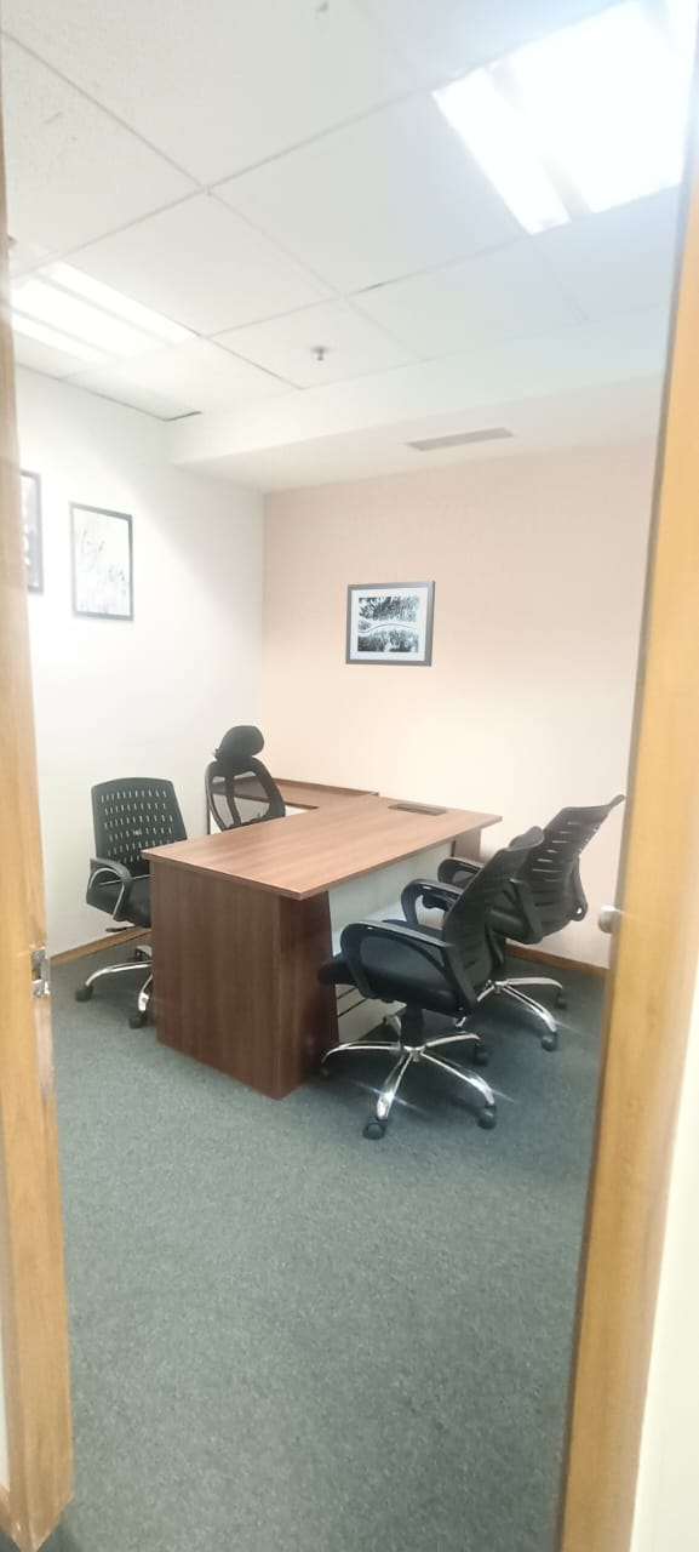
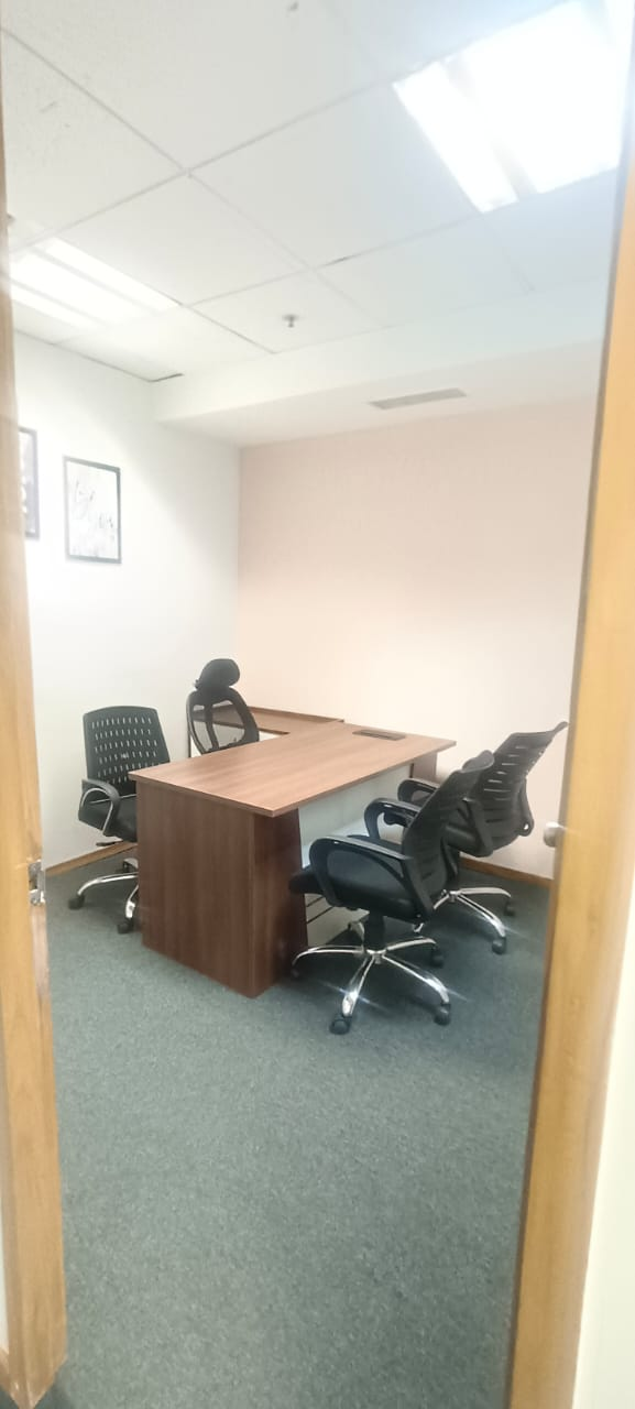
- wall art [344,580,436,668]
